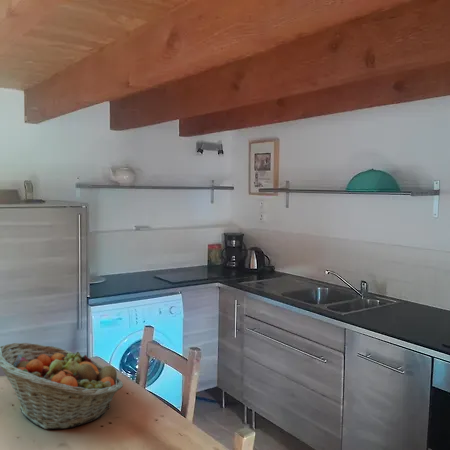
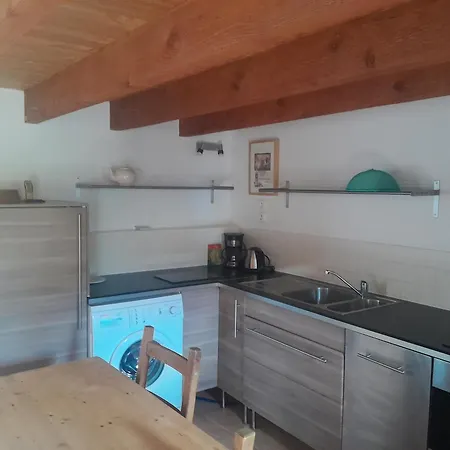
- fruit basket [0,342,124,430]
